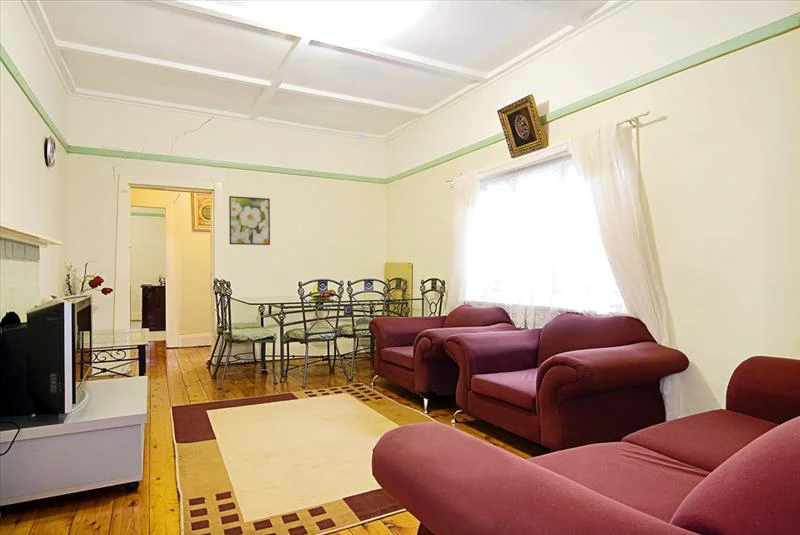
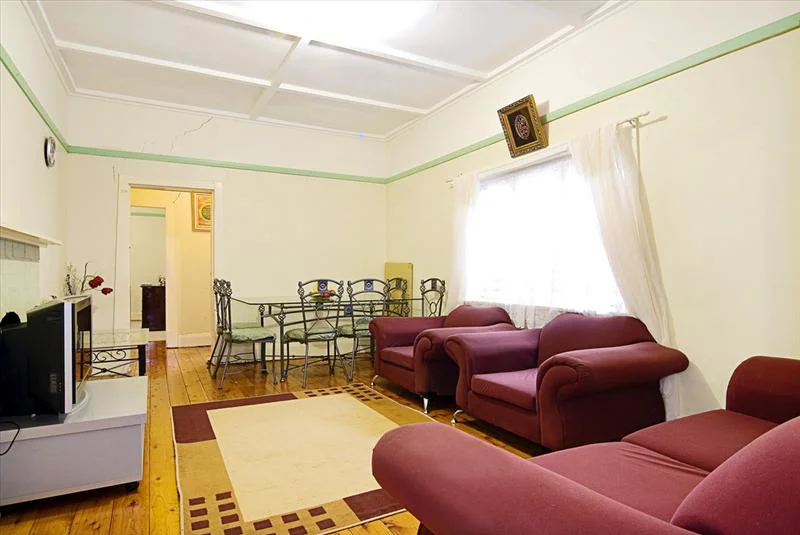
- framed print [228,195,271,246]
